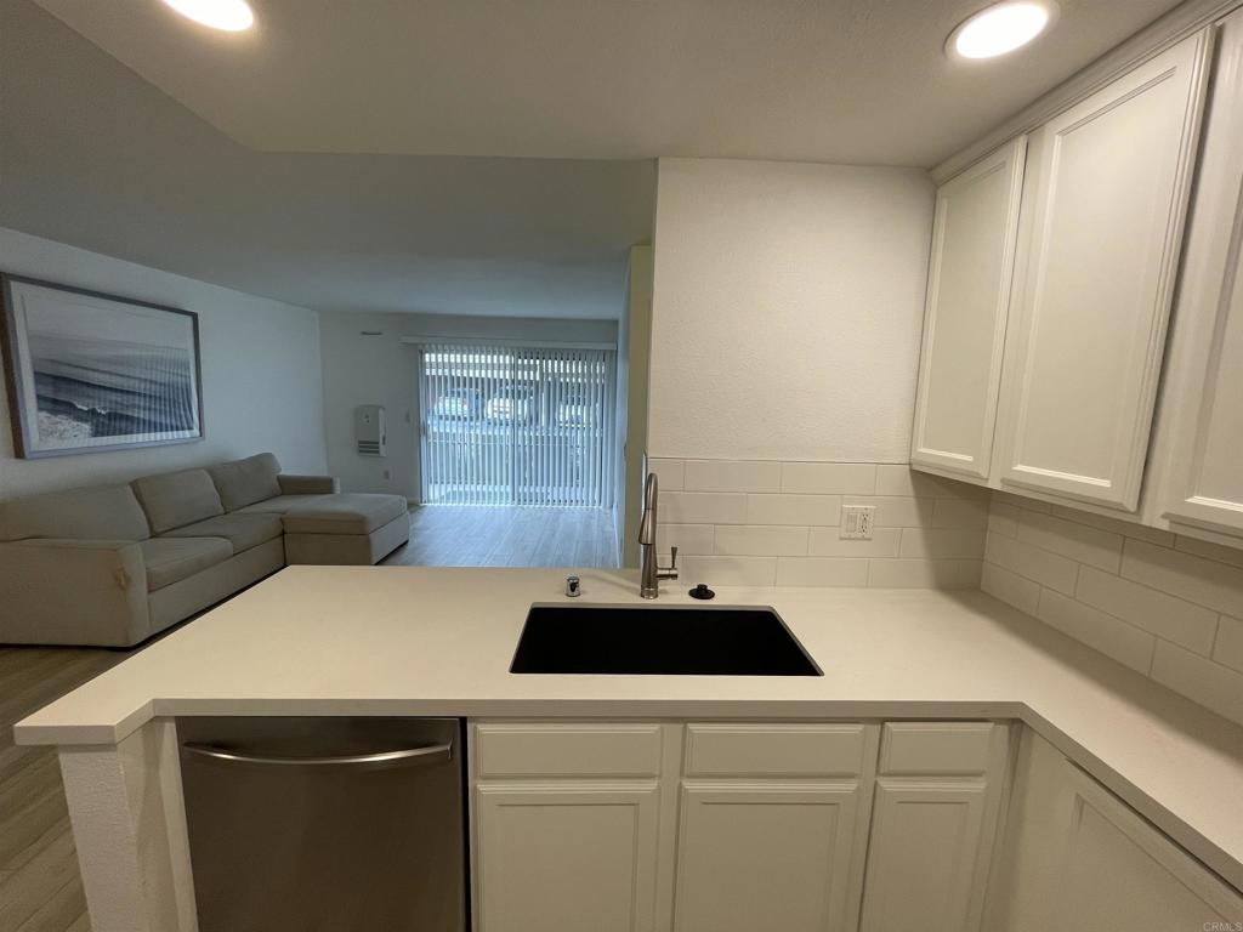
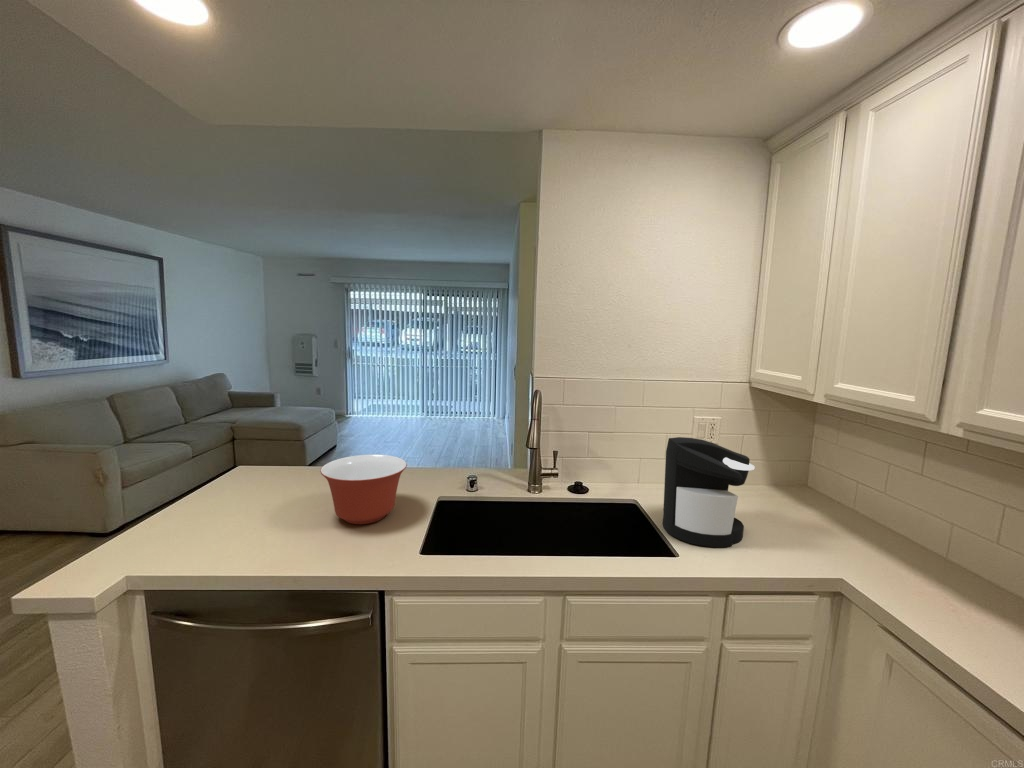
+ mixing bowl [319,454,408,525]
+ coffee maker [662,436,755,548]
